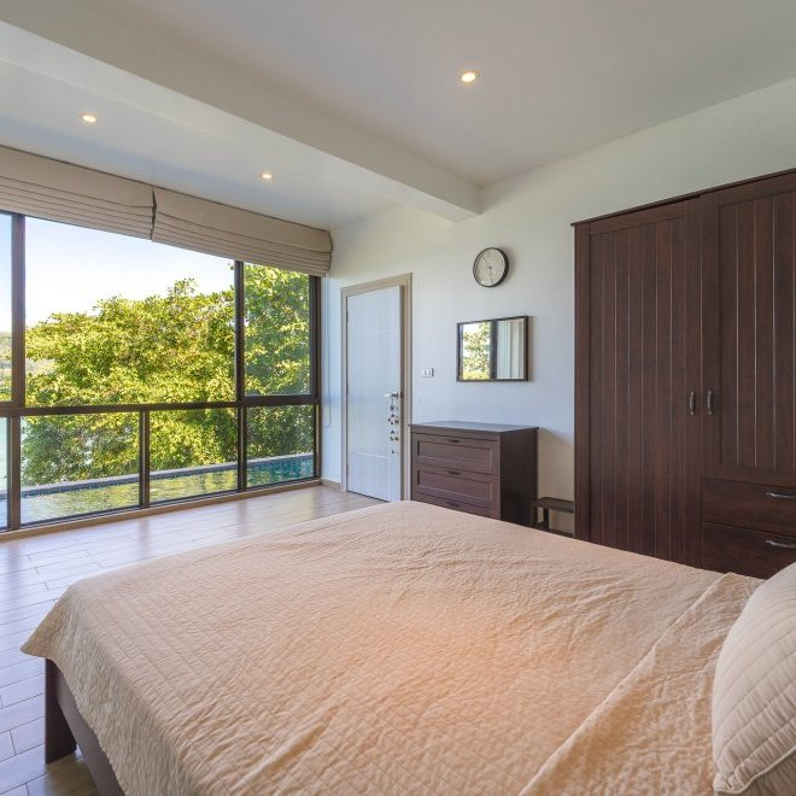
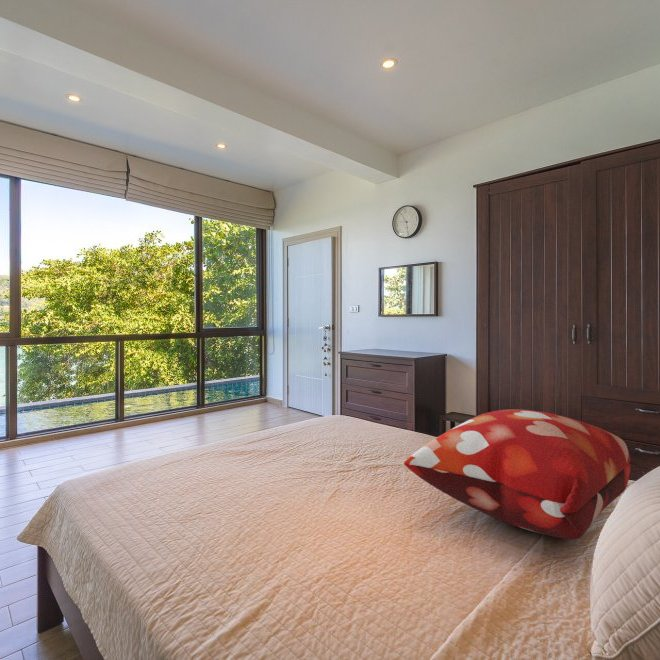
+ decorative pillow [403,409,631,540]
